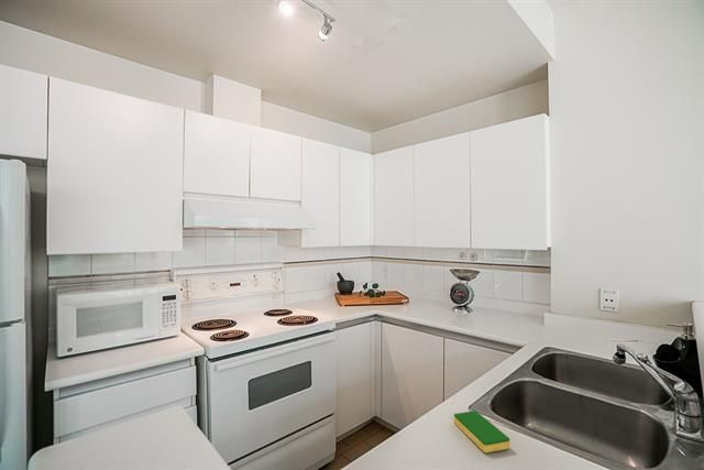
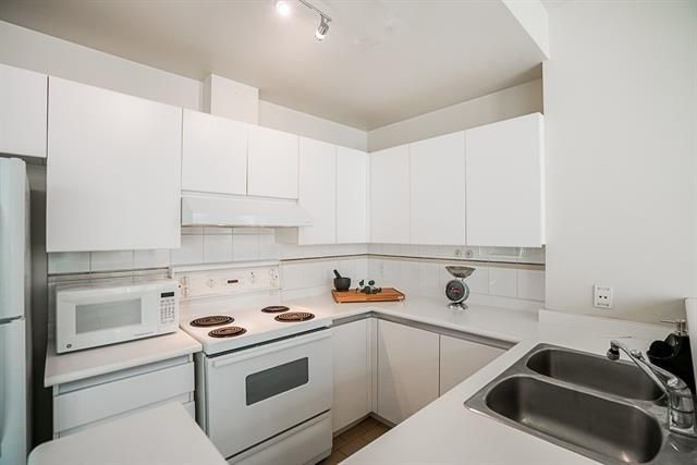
- dish sponge [453,409,510,453]
